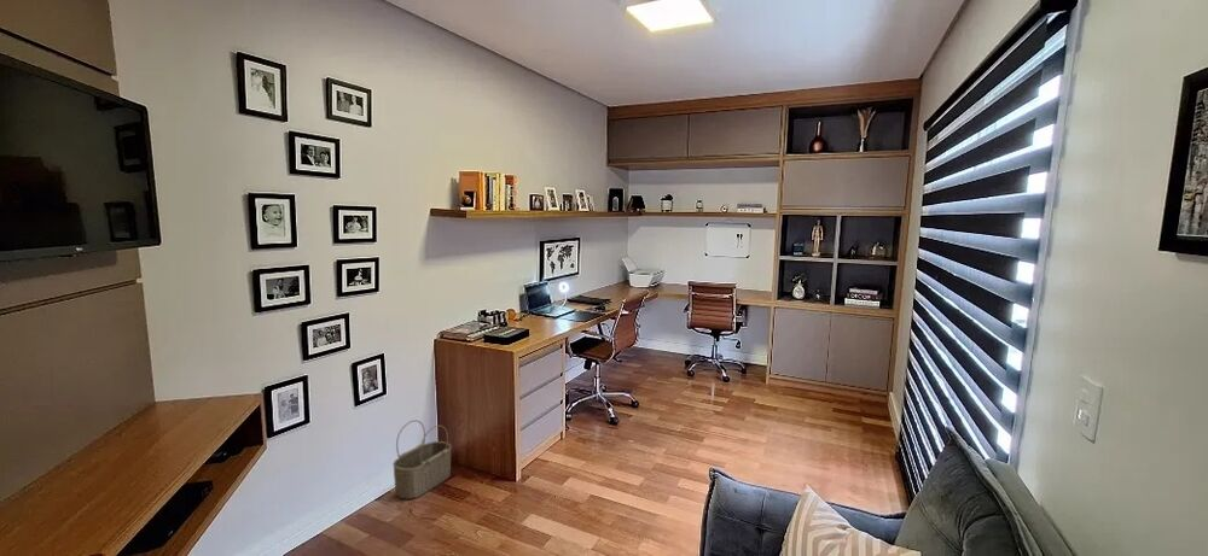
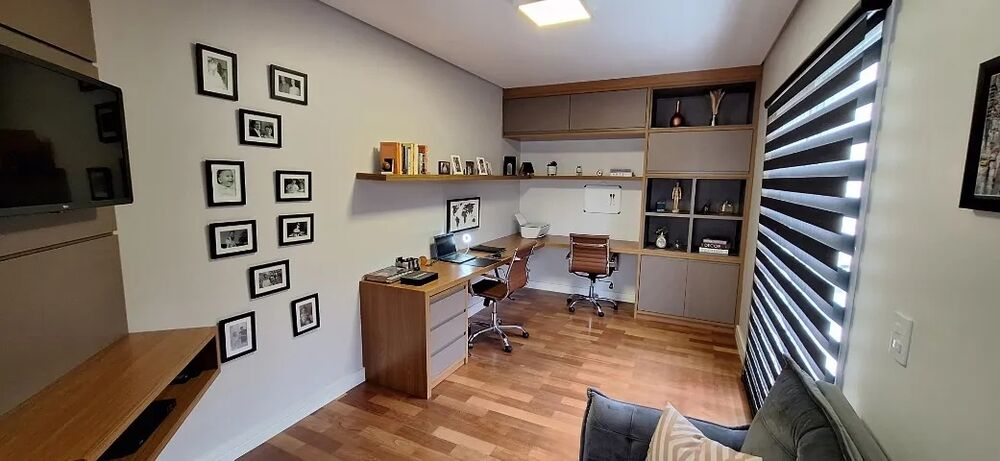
- wicker basket [391,419,452,501]
